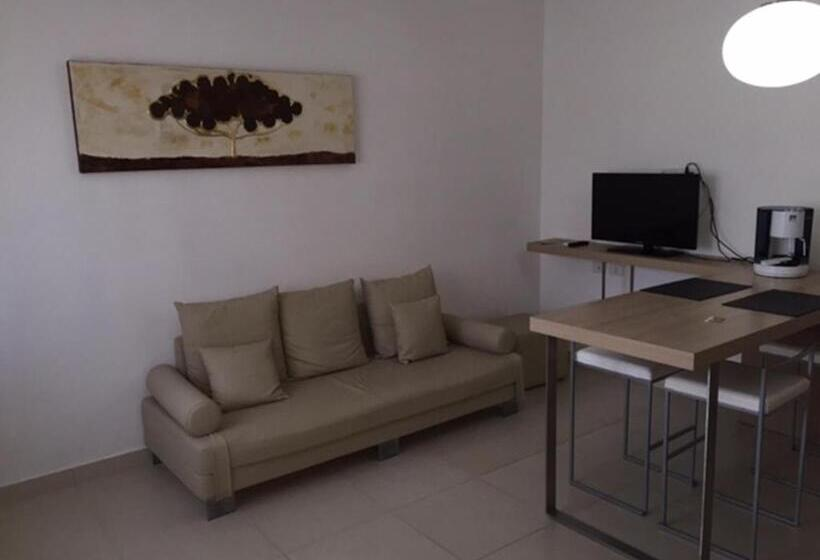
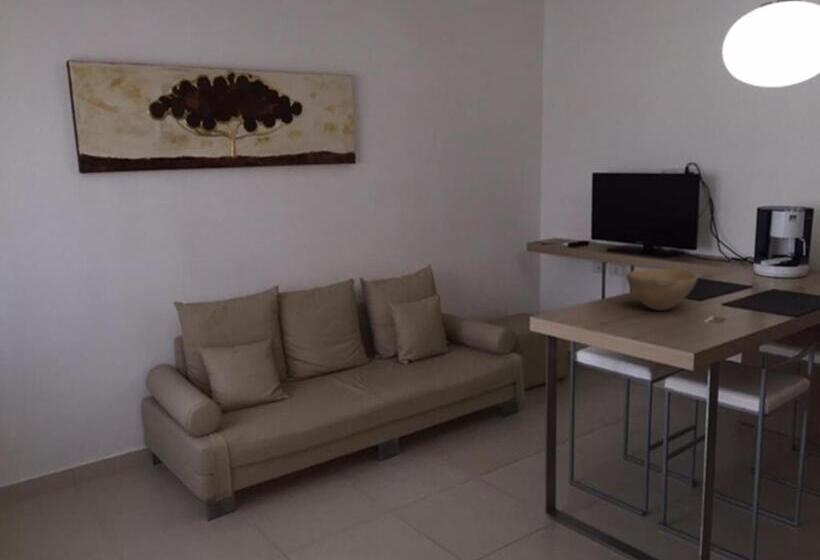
+ bowl [625,268,699,312]
